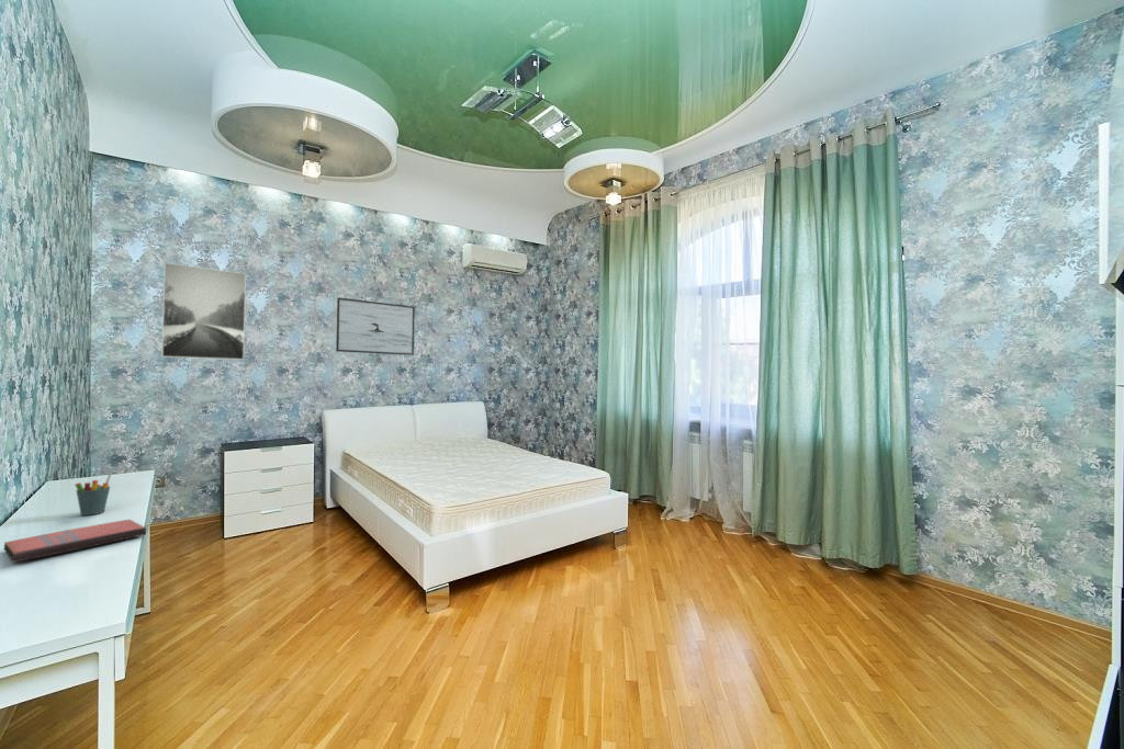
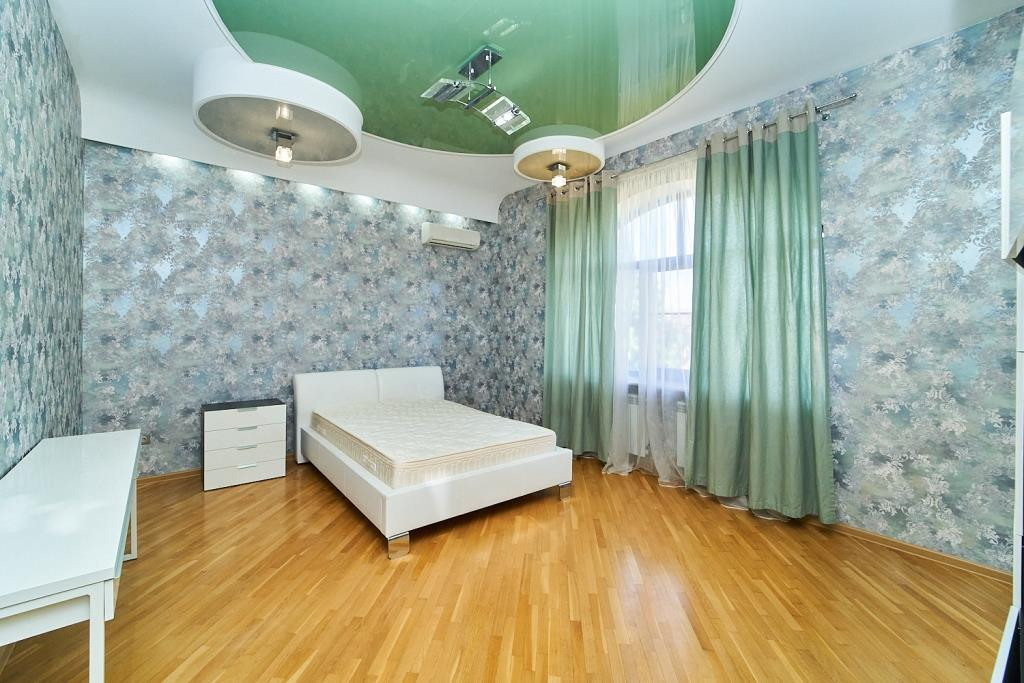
- pen holder [75,473,113,517]
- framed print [335,296,416,356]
- paperback book [2,519,147,564]
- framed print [161,262,247,361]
